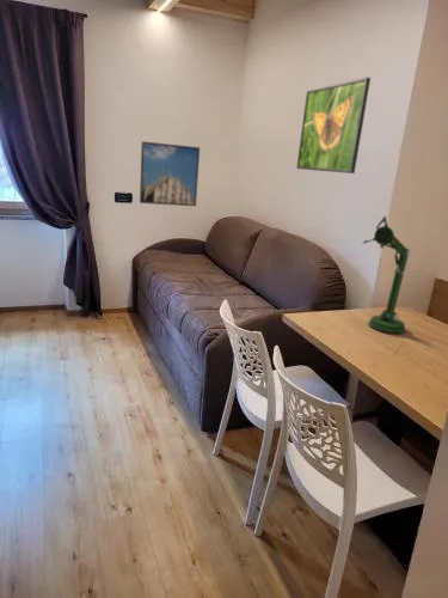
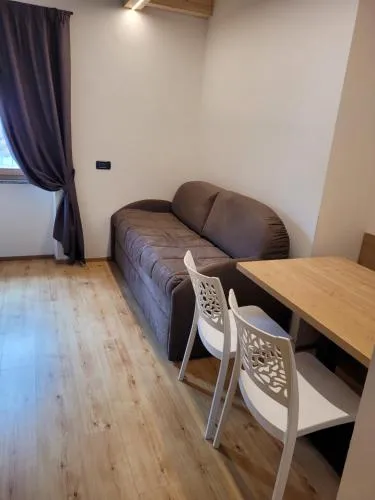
- desk lamp [362,215,411,335]
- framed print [139,140,201,207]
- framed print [295,77,372,175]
